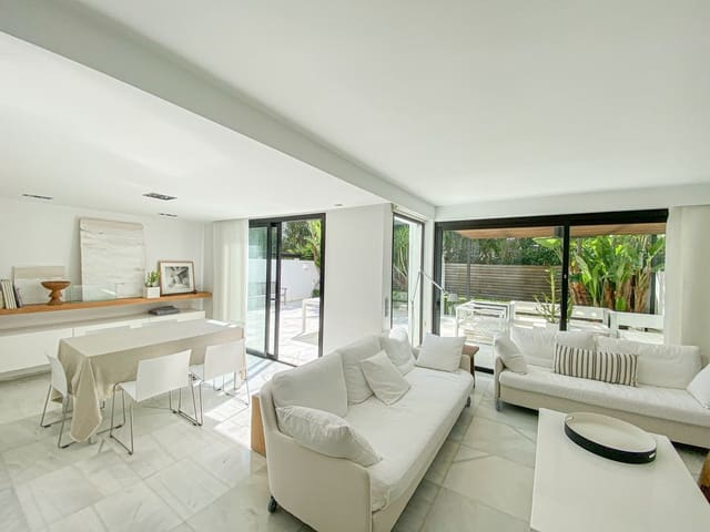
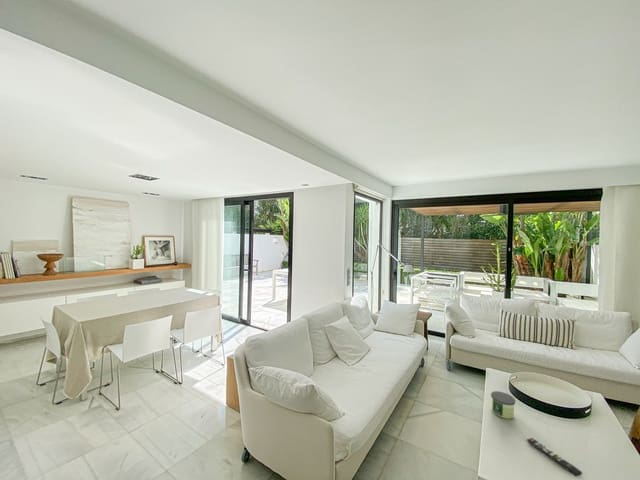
+ candle [490,390,516,420]
+ remote control [526,437,584,478]
